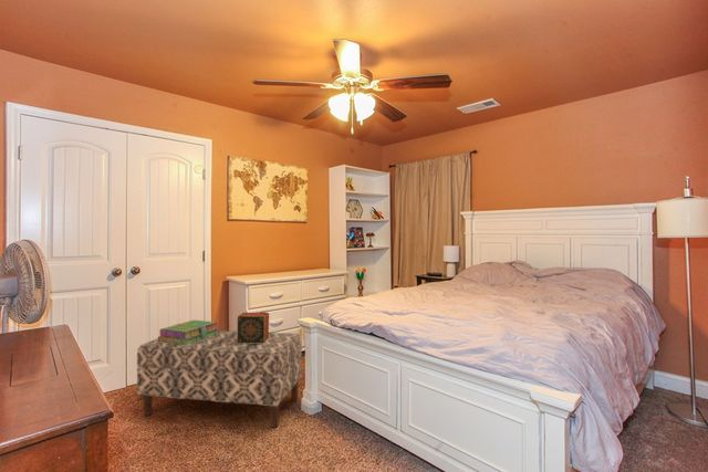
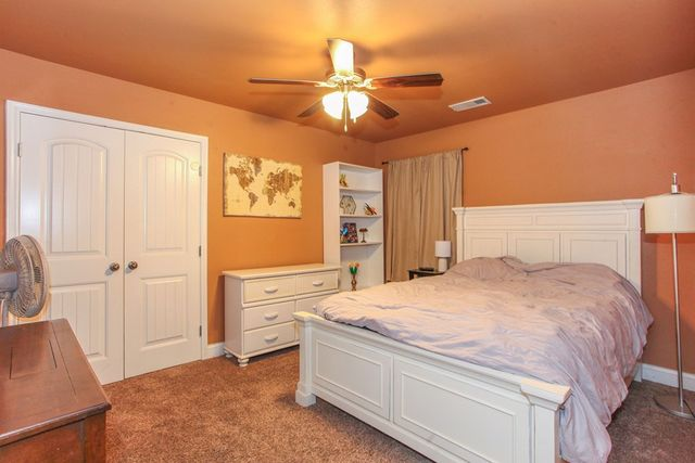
- decorative box [237,311,270,344]
- bench [136,329,303,429]
- stack of books [157,319,220,345]
